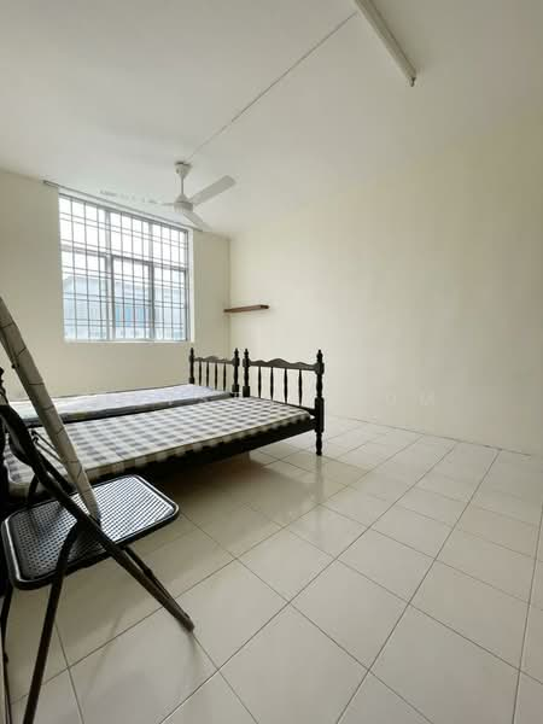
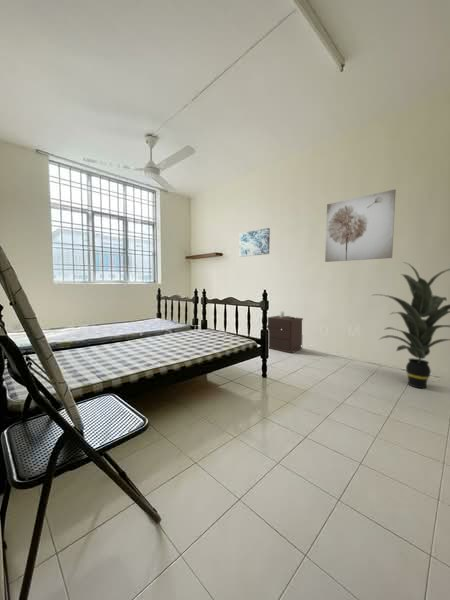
+ nightstand [266,310,304,354]
+ wall art [324,189,397,263]
+ indoor plant [370,261,450,389]
+ wall art [239,227,271,258]
